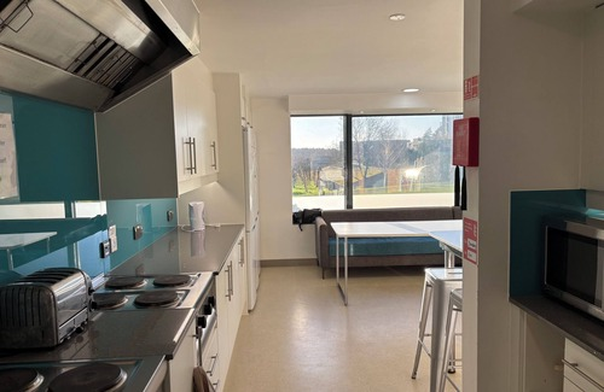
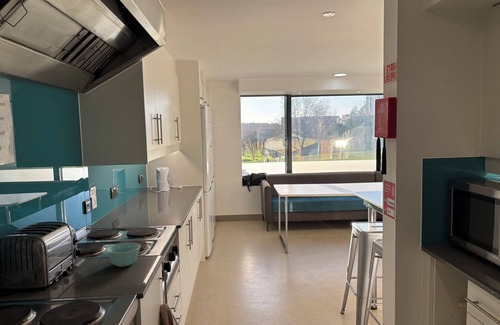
+ bowl [106,242,141,268]
